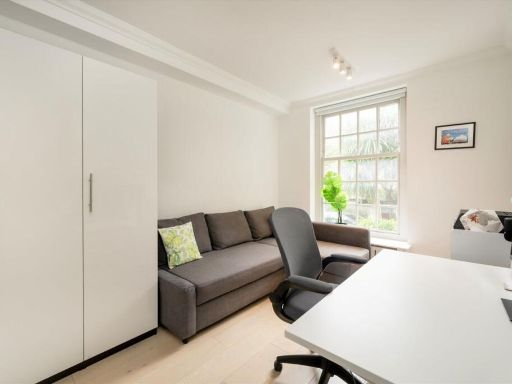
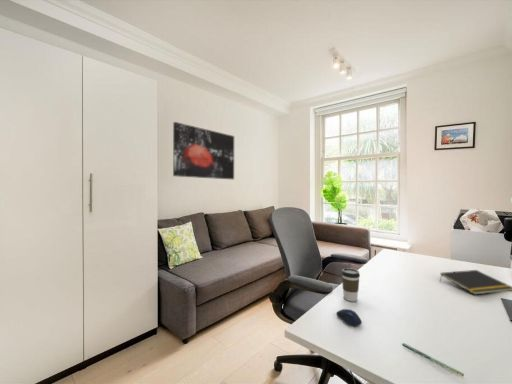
+ computer mouse [336,308,363,328]
+ coffee cup [341,268,361,302]
+ wall art [172,121,235,180]
+ pen [402,342,465,377]
+ notepad [439,269,512,296]
